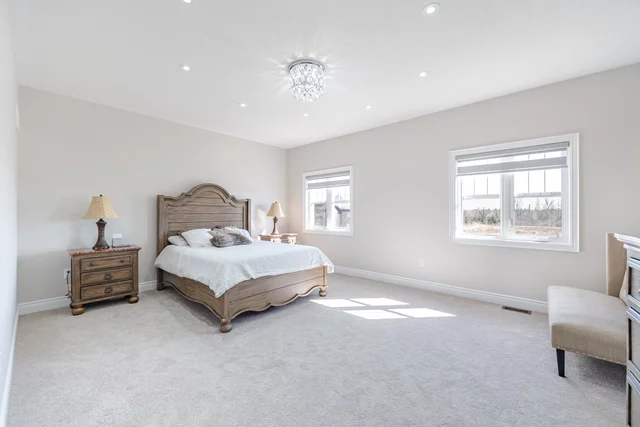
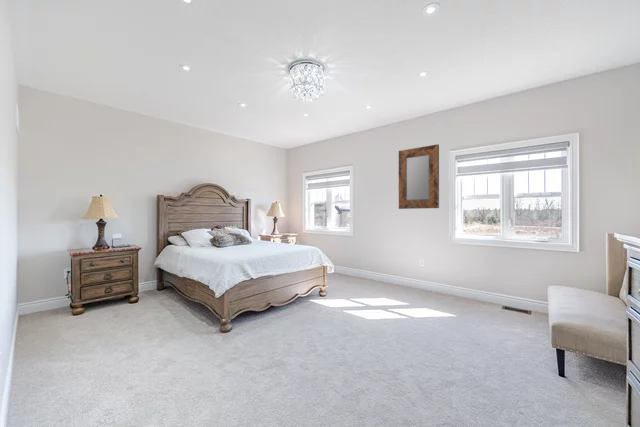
+ home mirror [398,143,440,210]
